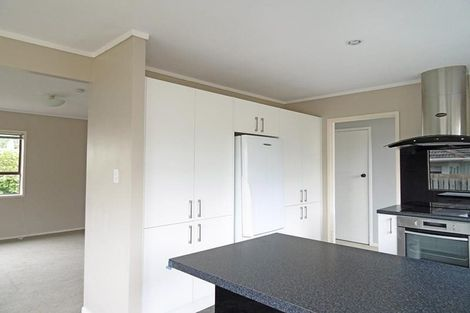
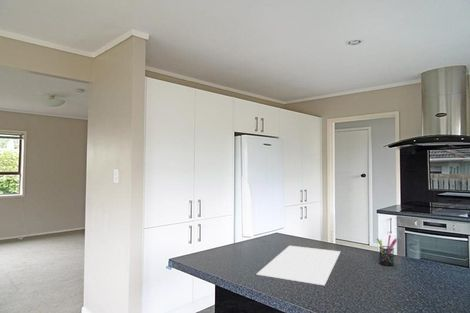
+ cutting board [256,245,341,286]
+ pen holder [376,234,398,267]
